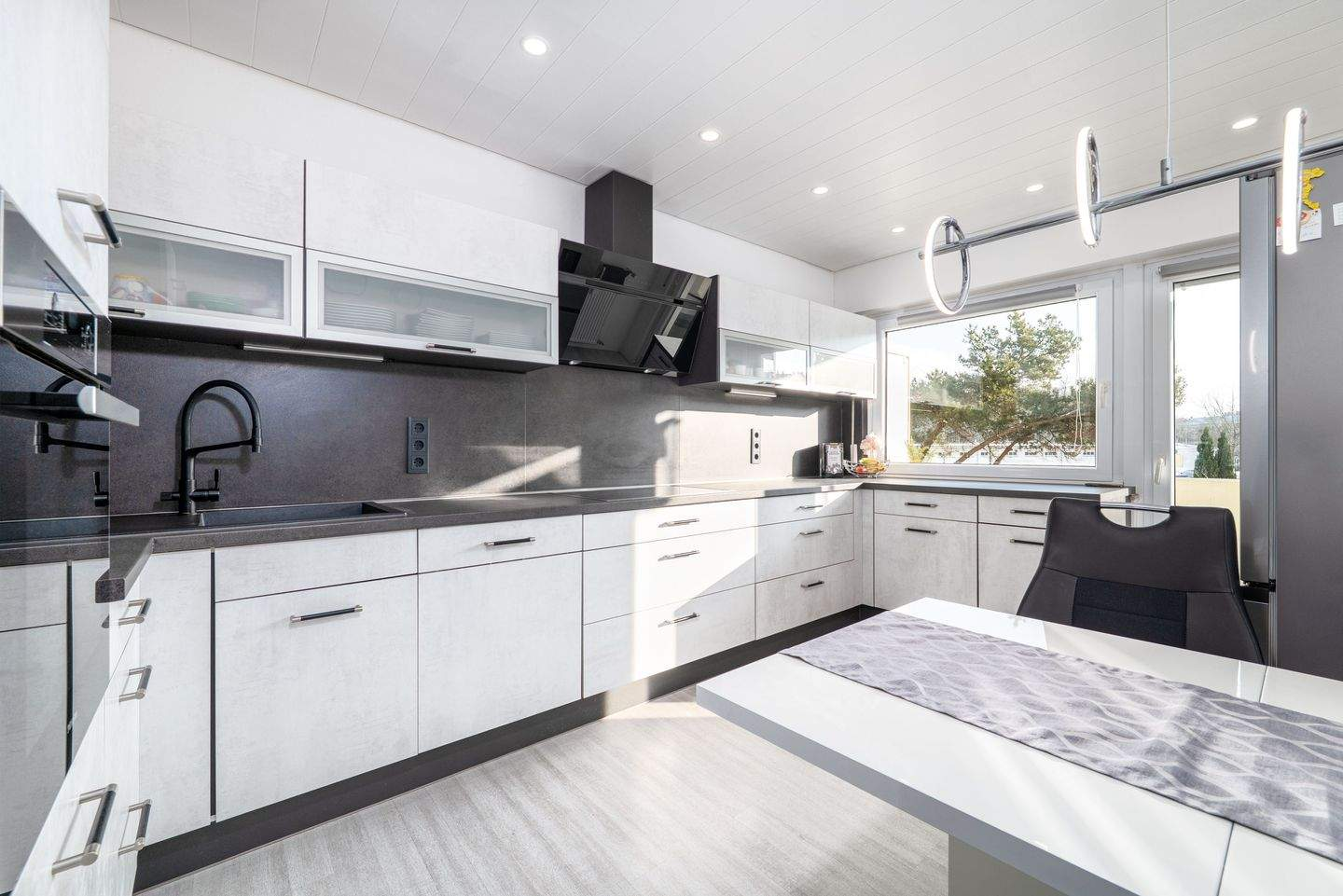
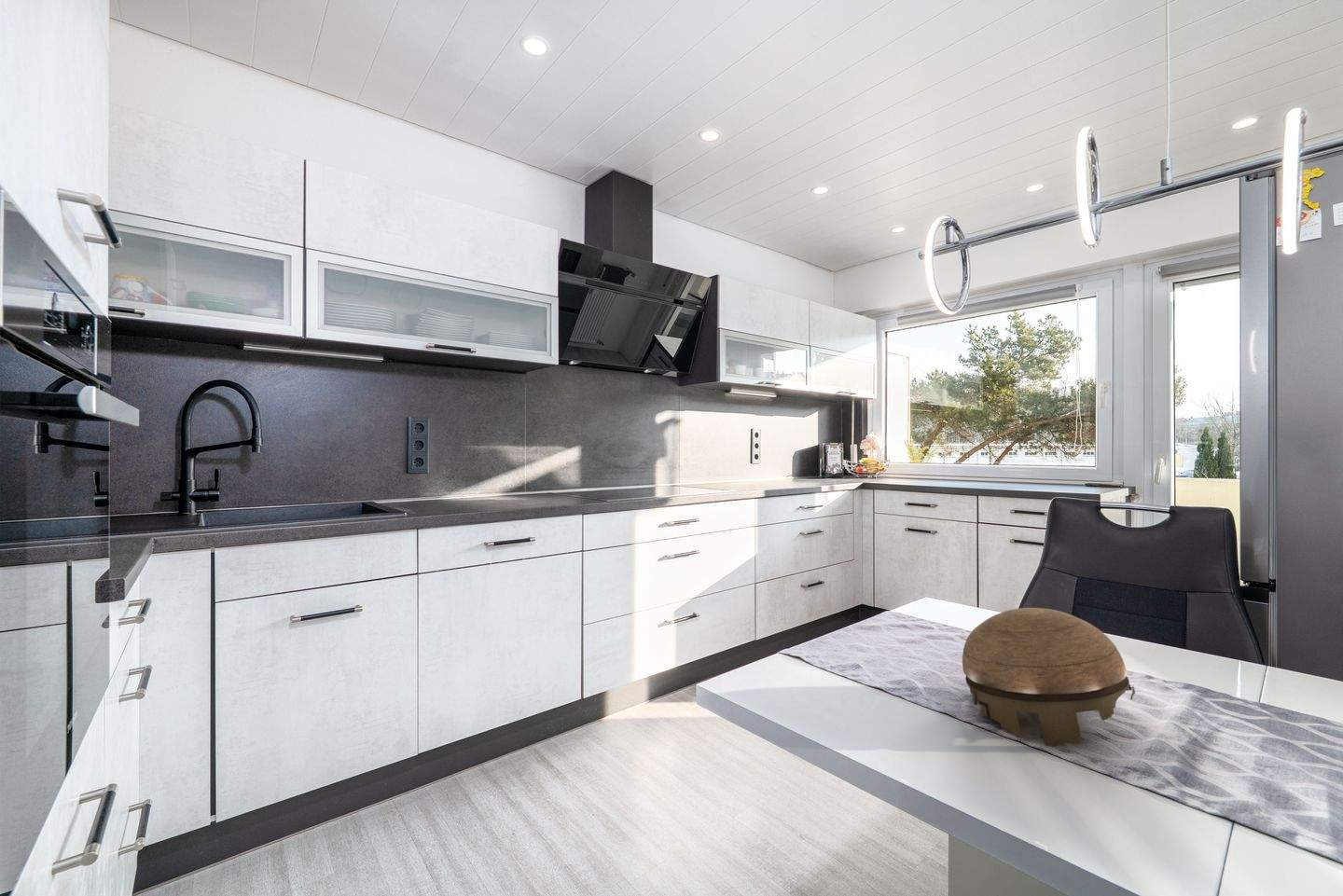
+ decorative bowl [962,607,1136,747]
